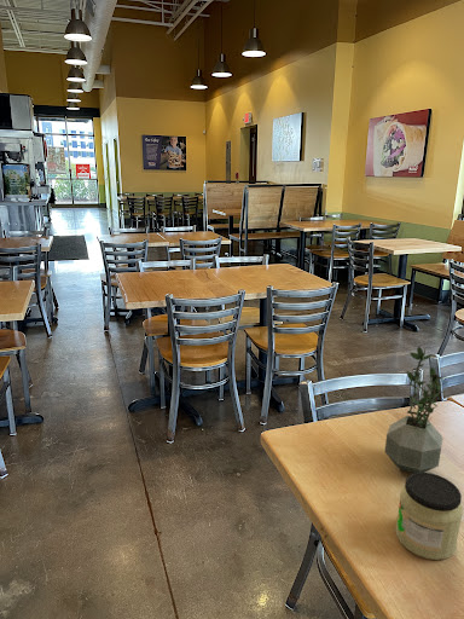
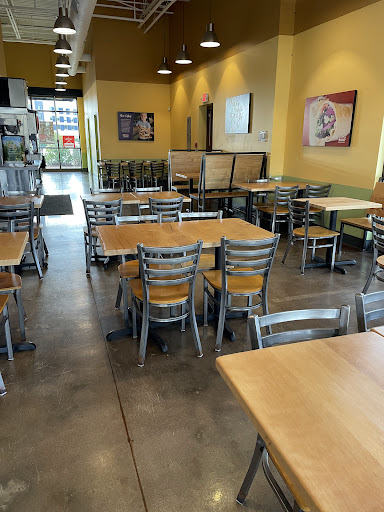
- potted plant [384,345,448,474]
- jar [394,472,464,561]
